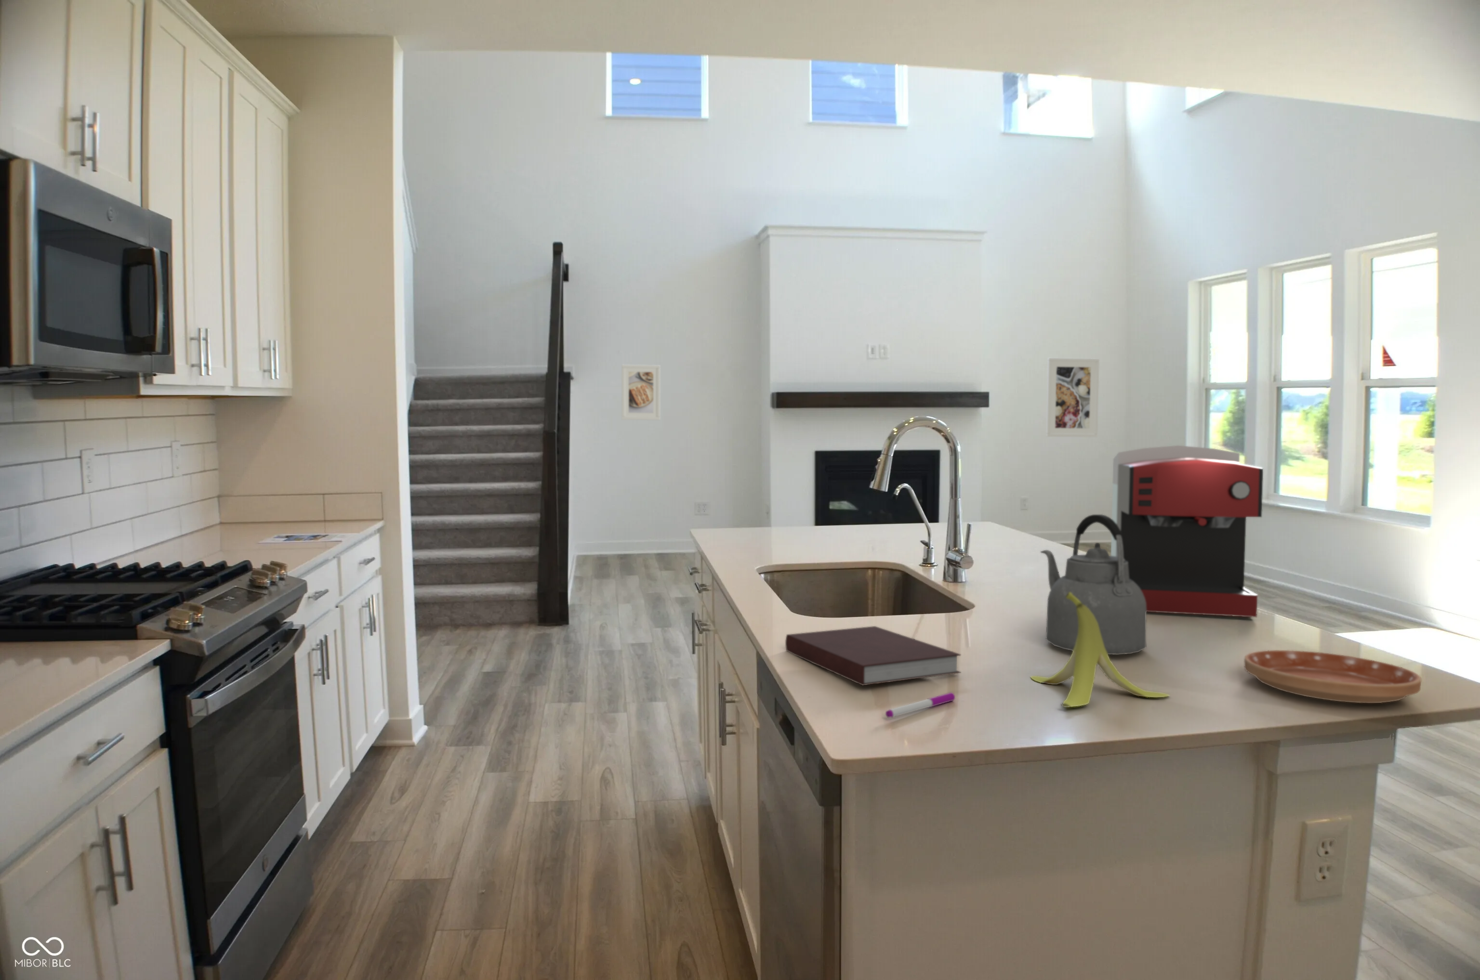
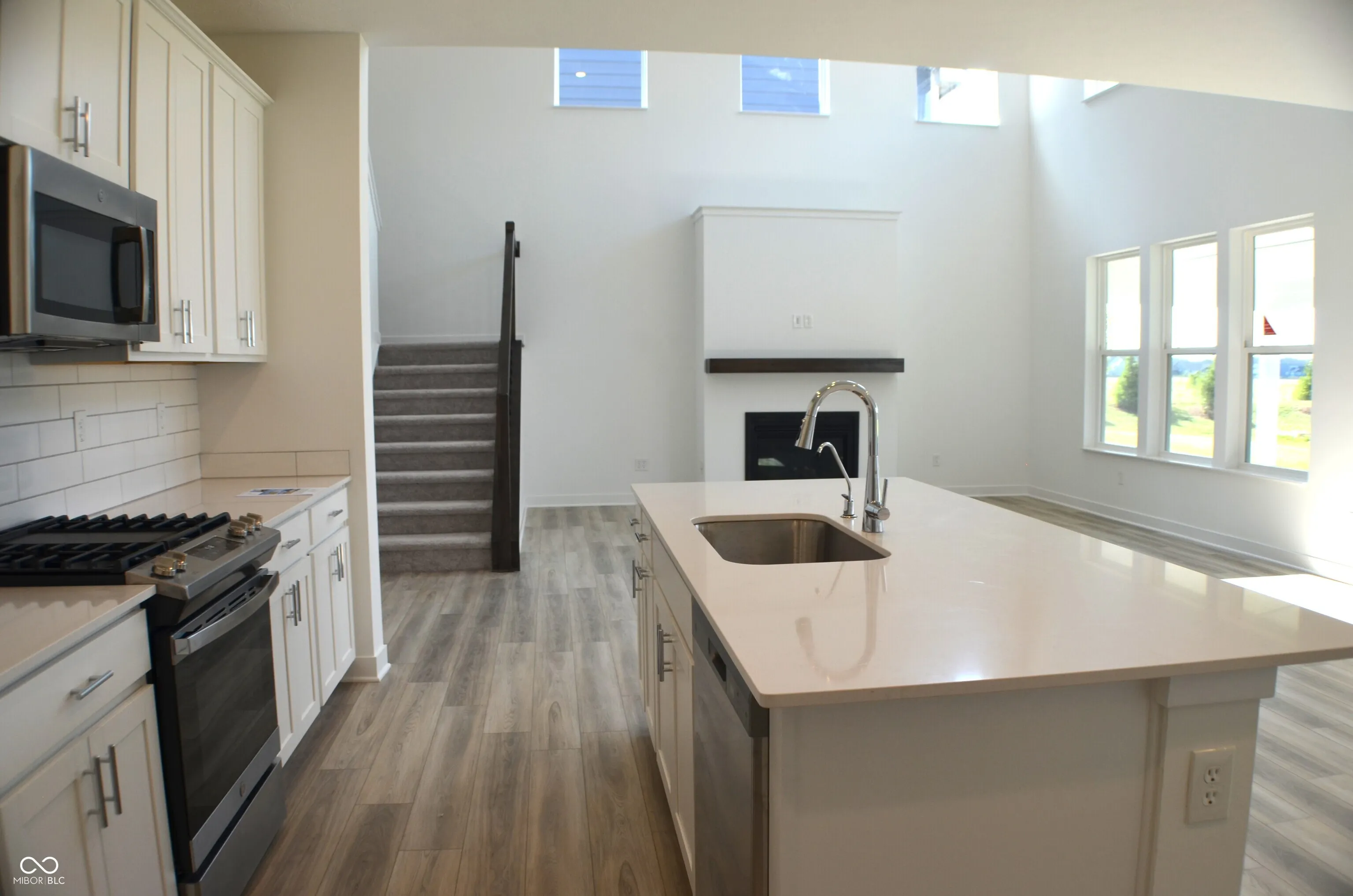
- kettle [1039,514,1147,655]
- banana peel [1030,593,1169,708]
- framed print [1046,358,1100,438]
- coffee maker [1110,445,1263,618]
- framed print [621,364,661,420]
- notebook [784,626,962,686]
- saucer [1244,650,1422,703]
- pen [885,692,956,718]
